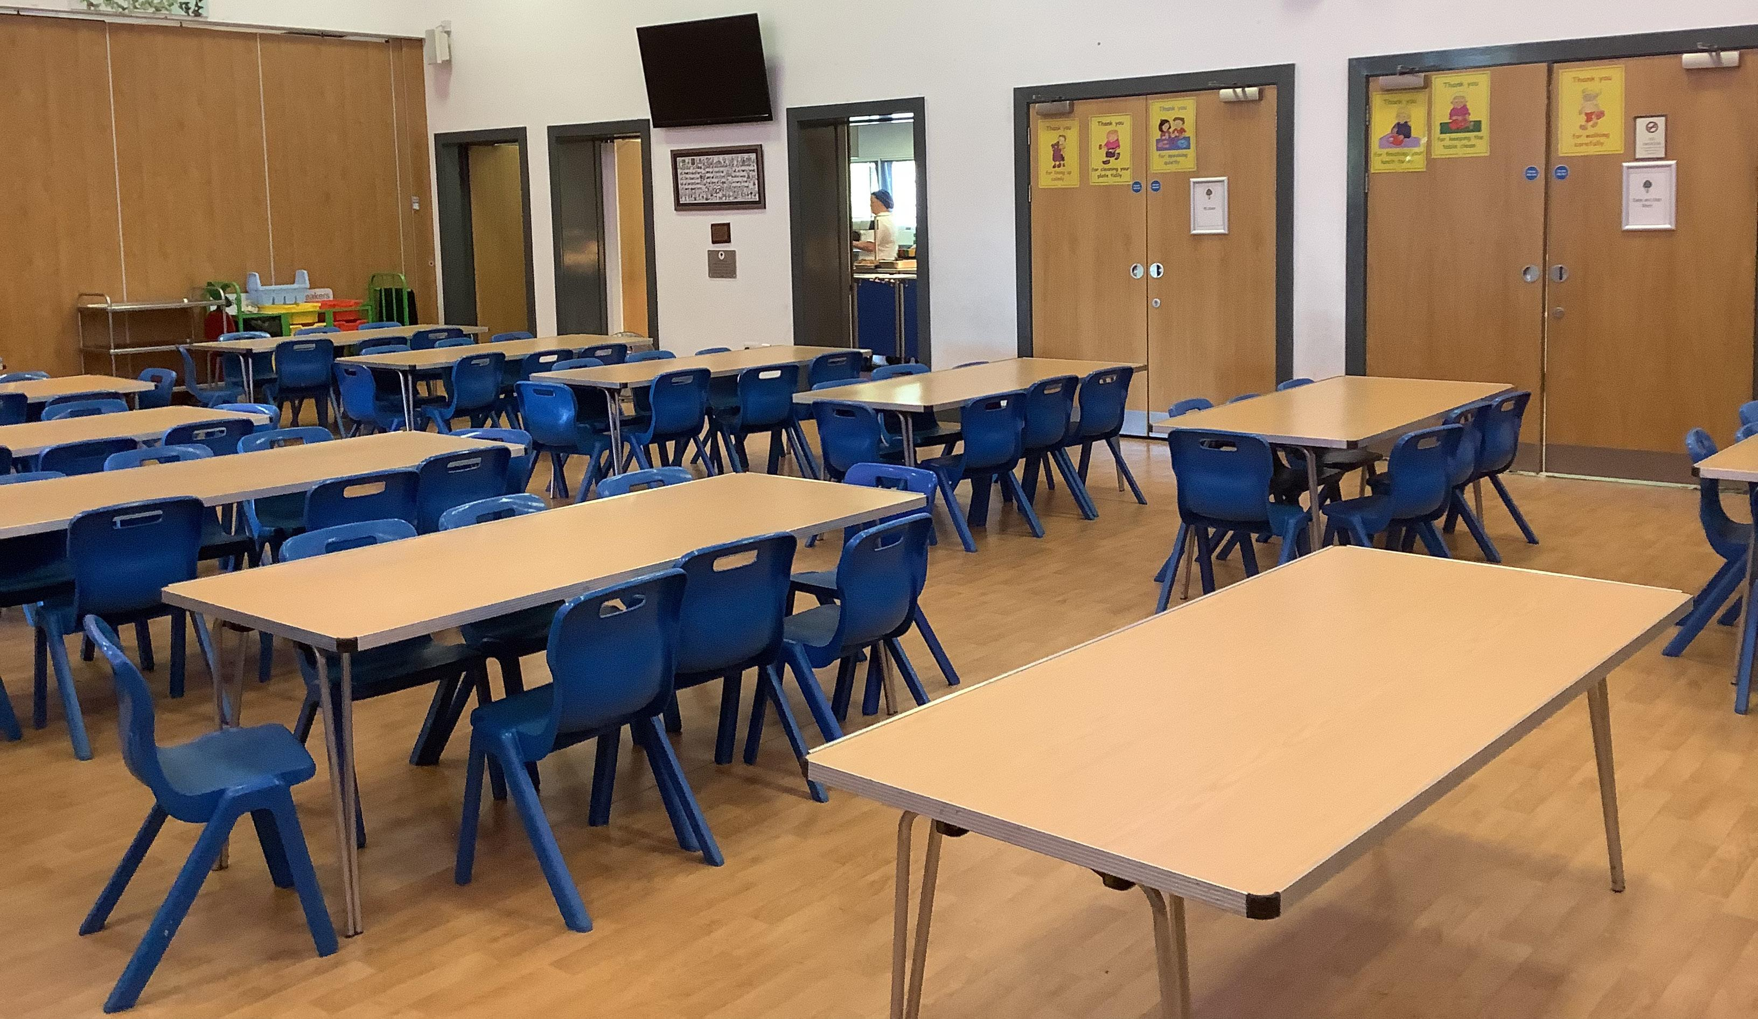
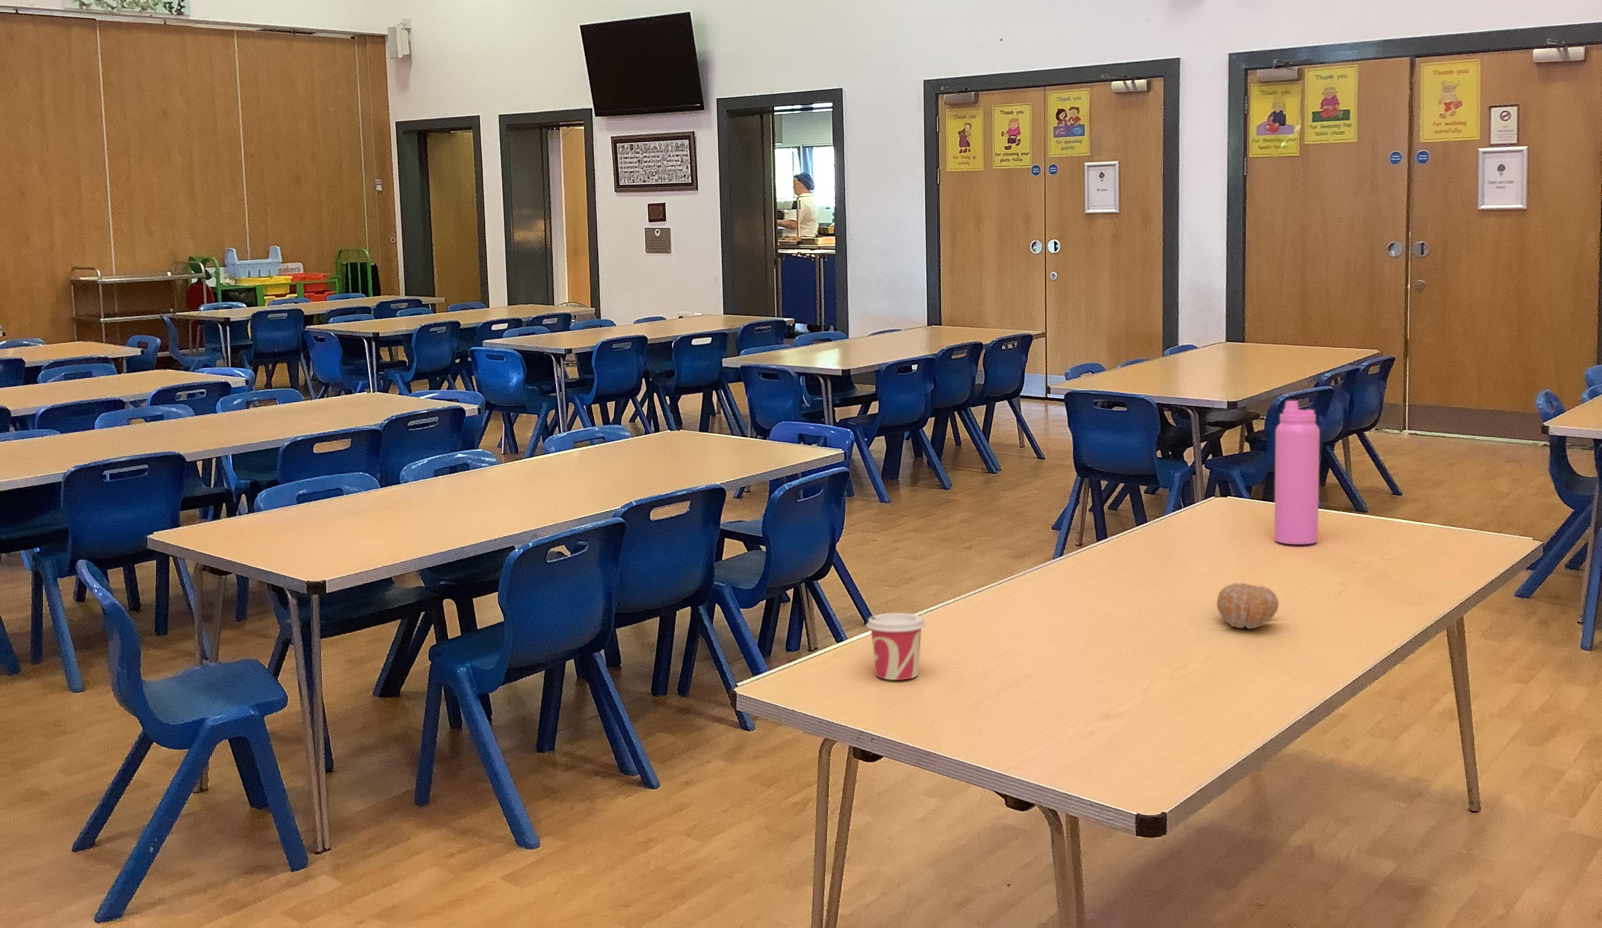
+ fruit [1216,582,1279,630]
+ cup [866,613,926,681]
+ water bottle [1274,400,1320,545]
